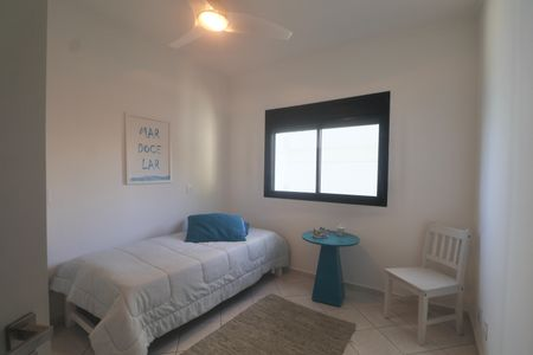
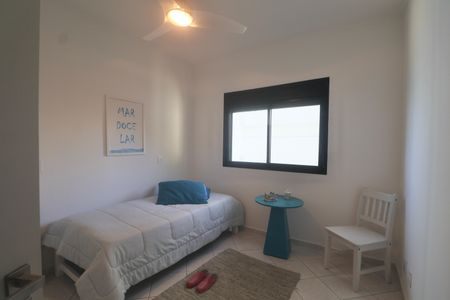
+ slippers [185,268,219,294]
